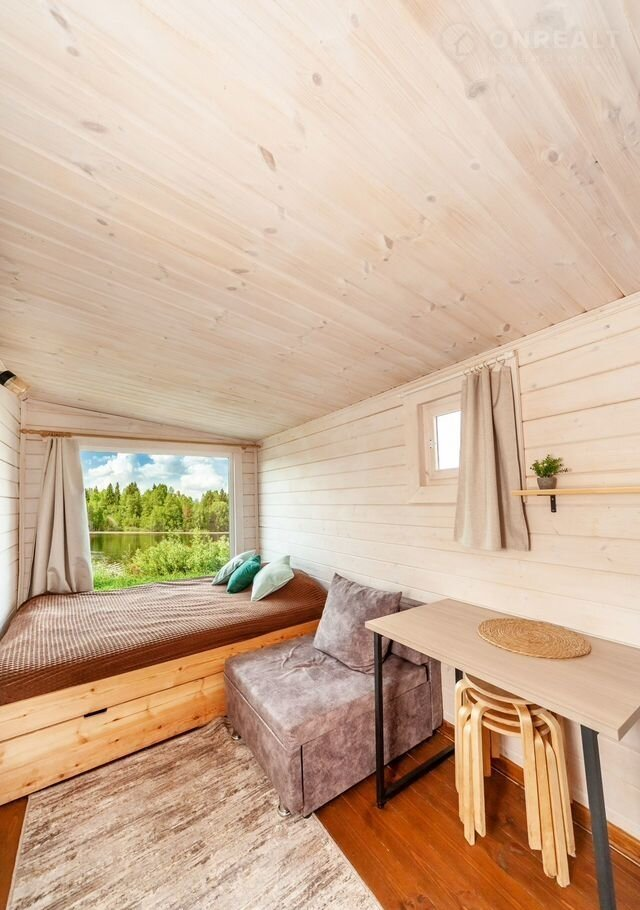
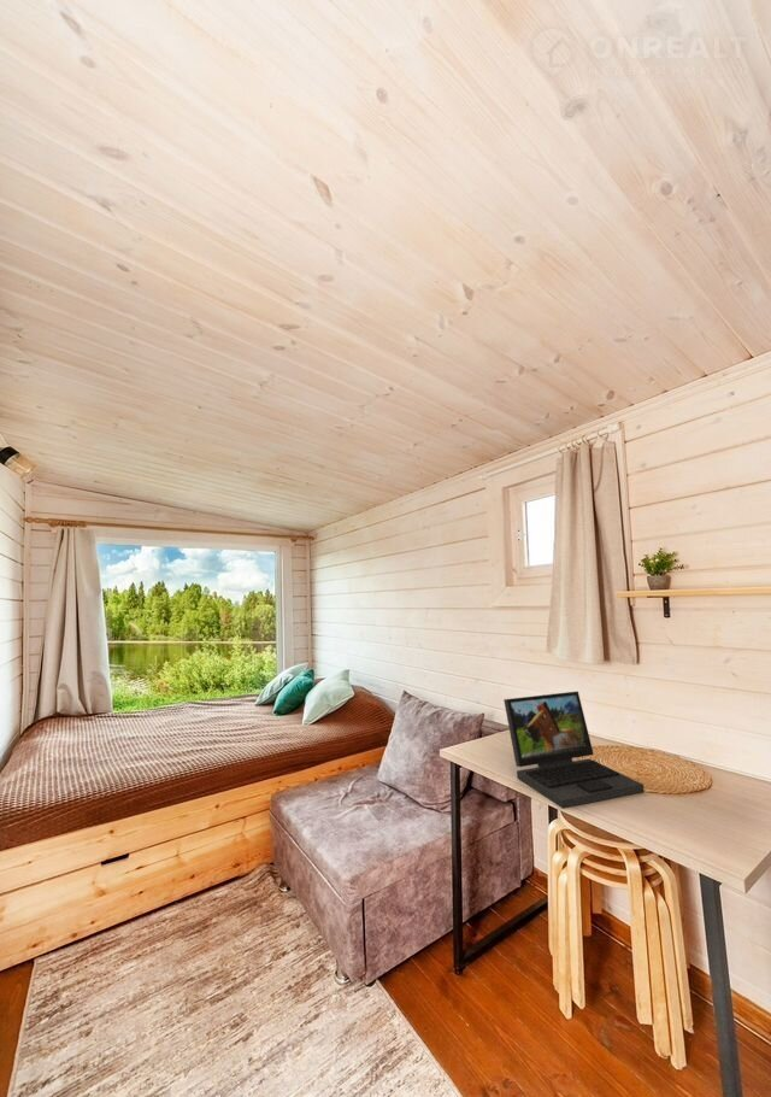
+ laptop [502,691,646,810]
